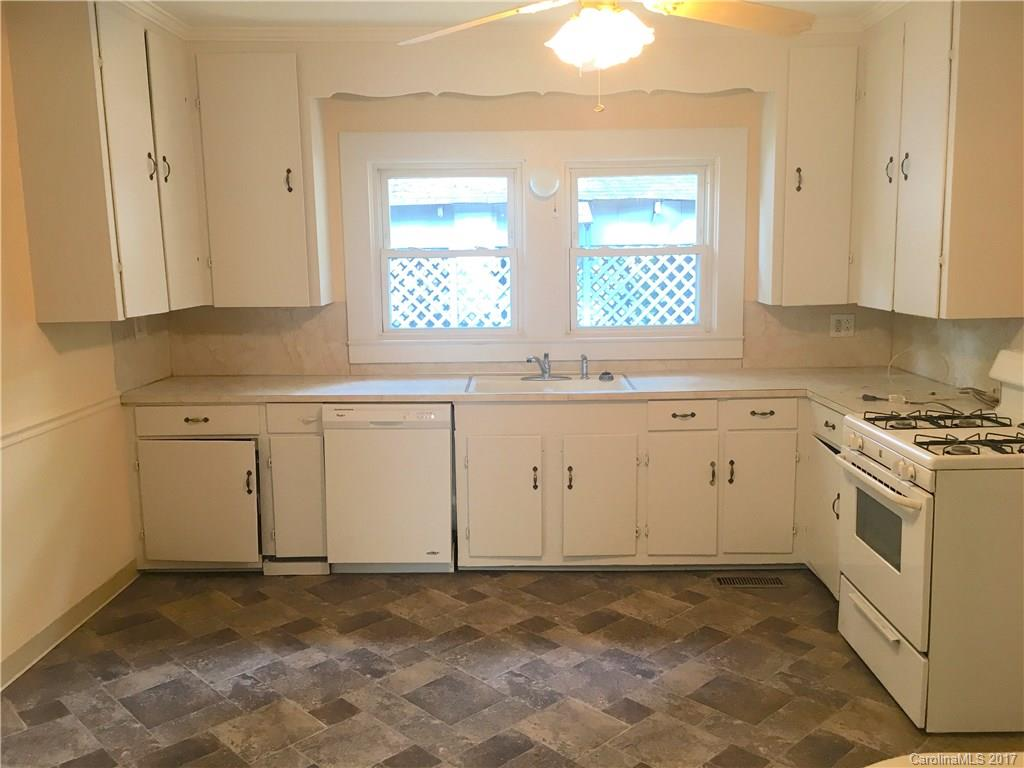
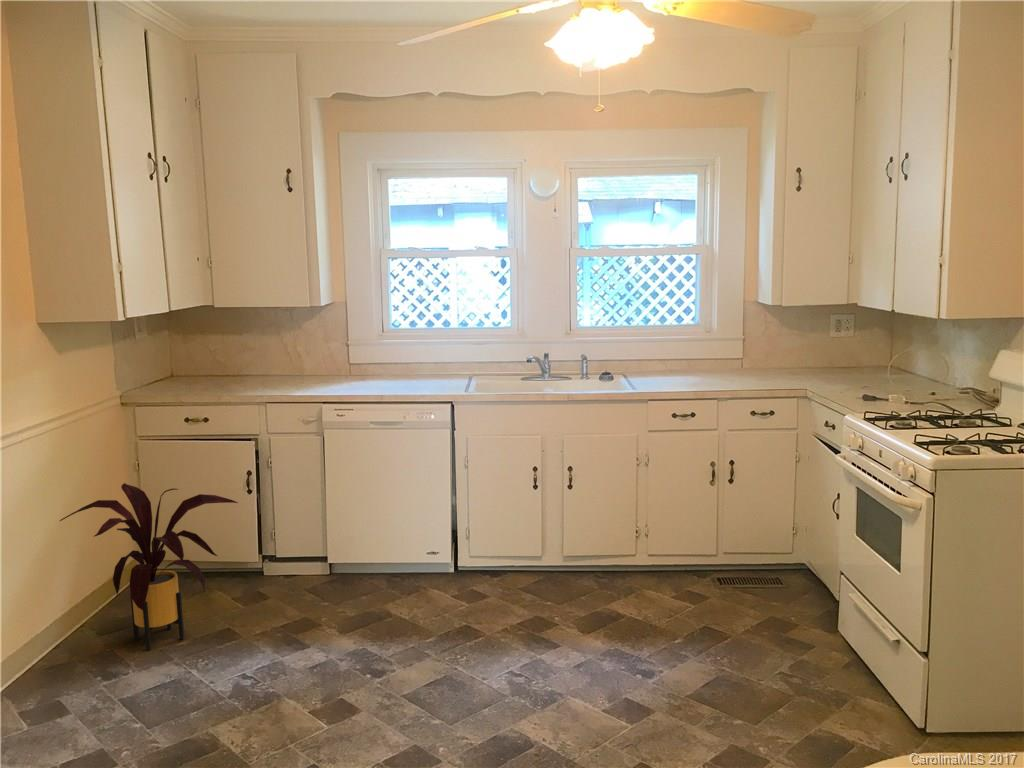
+ house plant [59,482,239,651]
